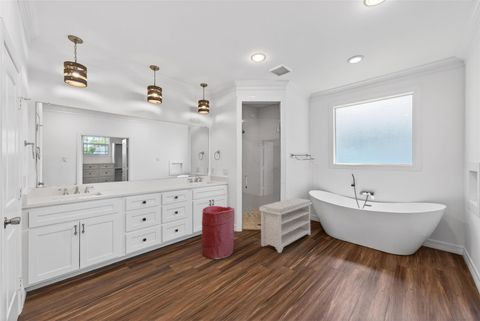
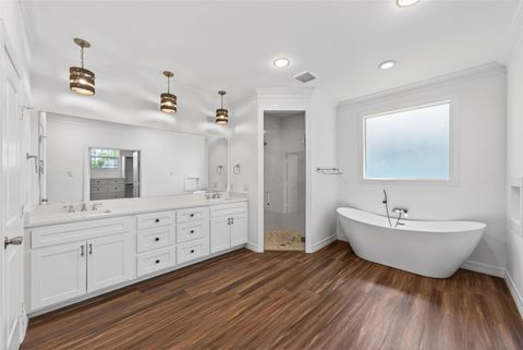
- laundry hamper [201,205,236,260]
- bench [258,197,313,254]
